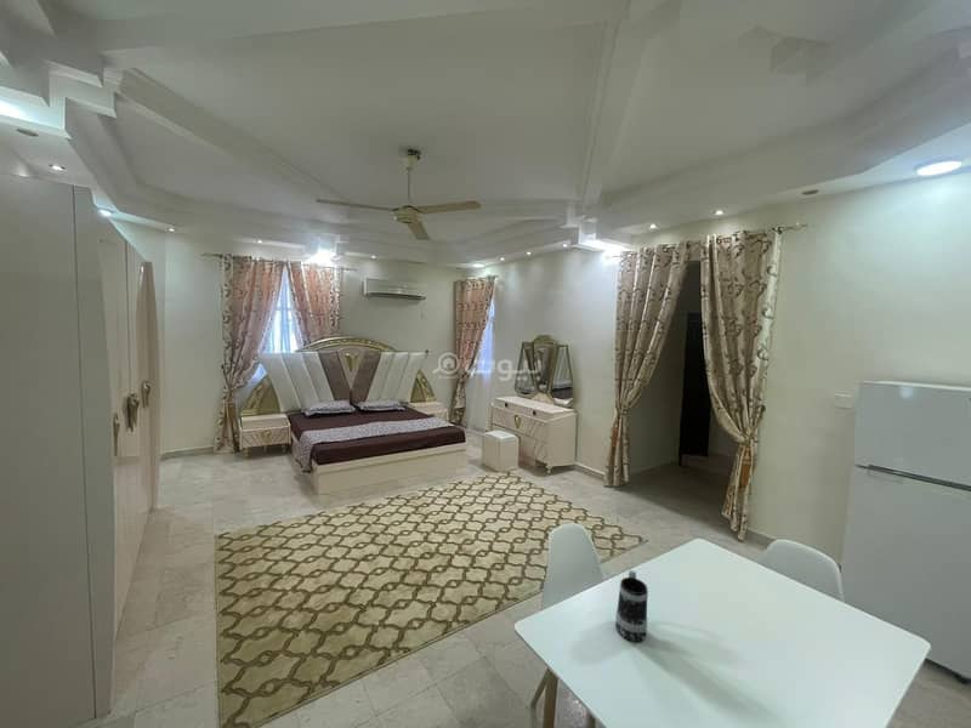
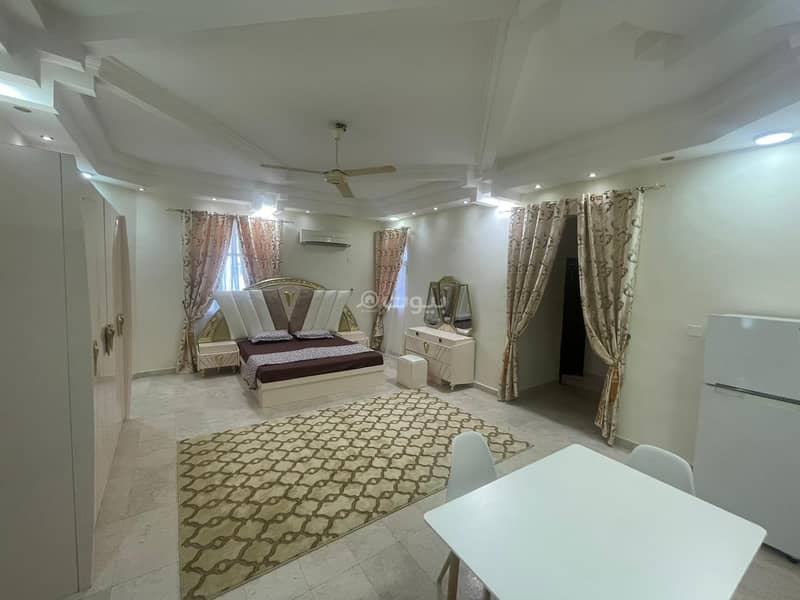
- mug [614,569,649,643]
